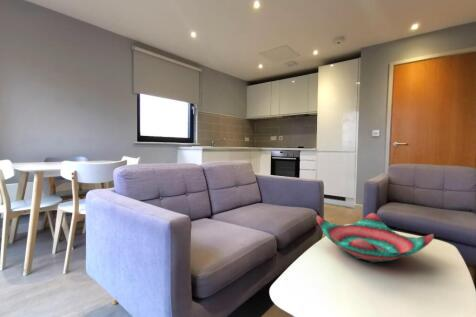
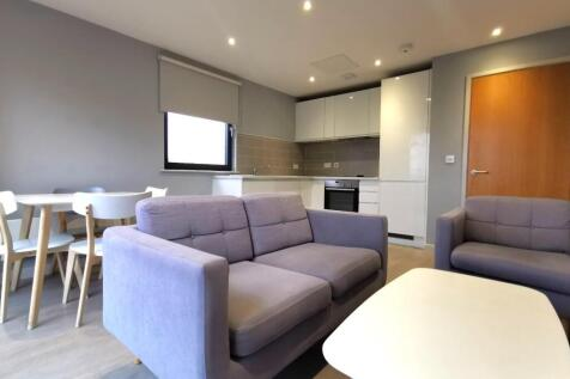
- decorative bowl [316,212,435,263]
